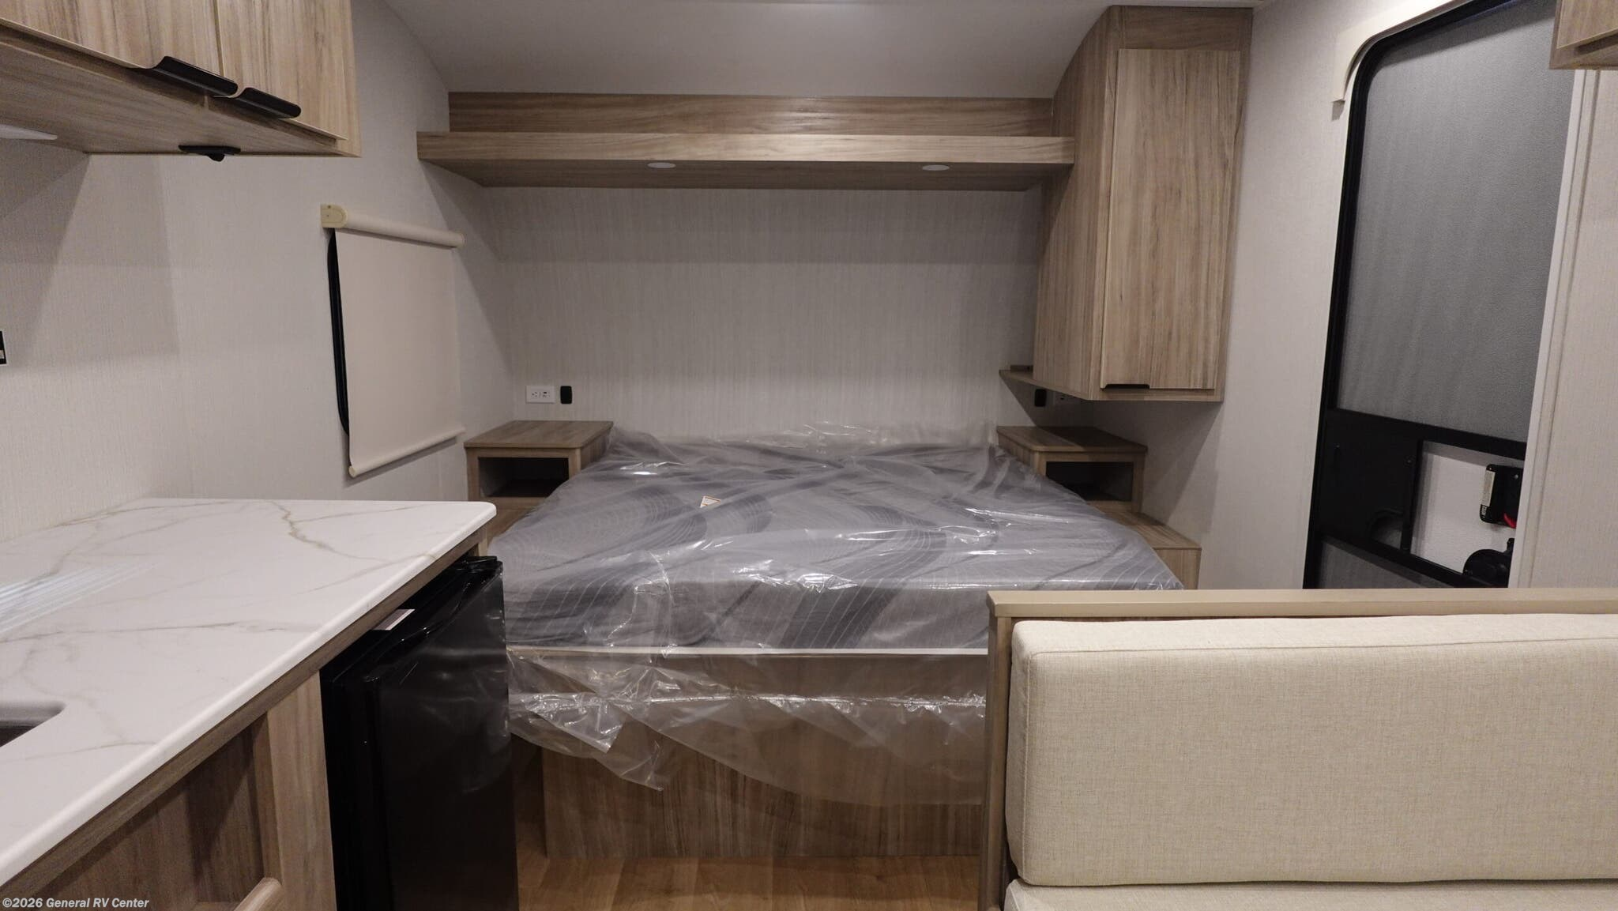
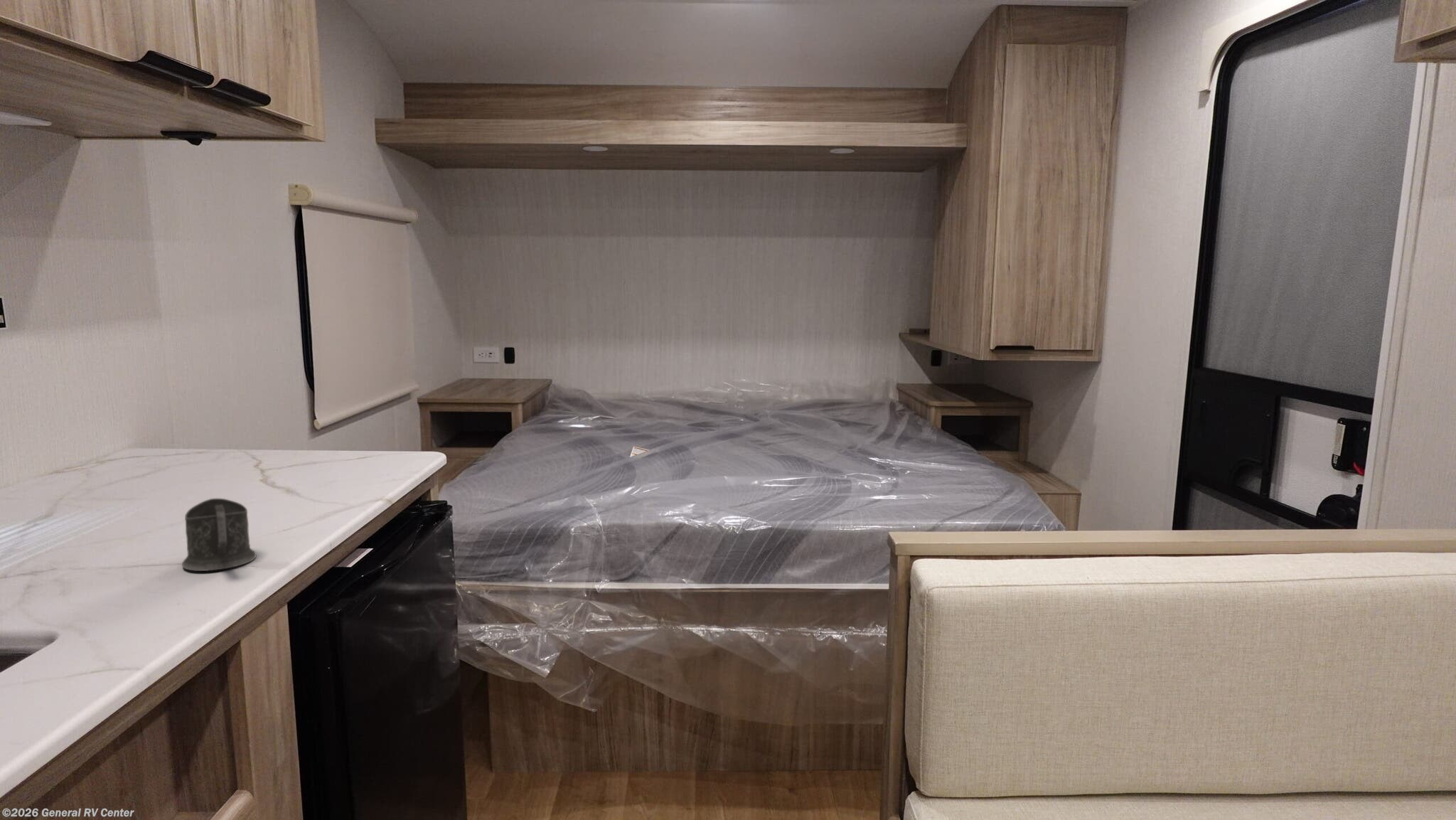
+ mug [181,498,257,572]
